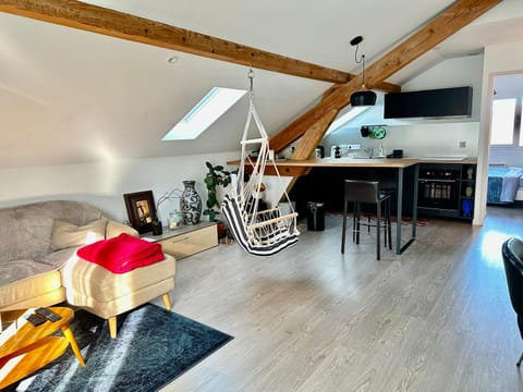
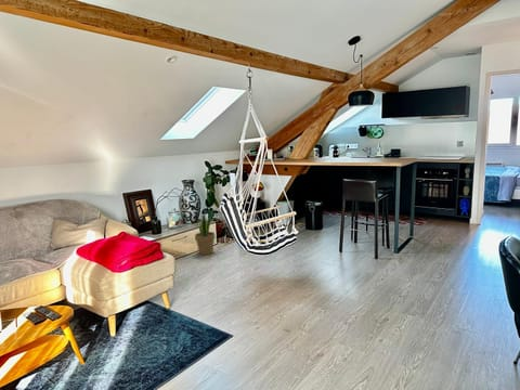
+ potted plant [194,213,216,256]
